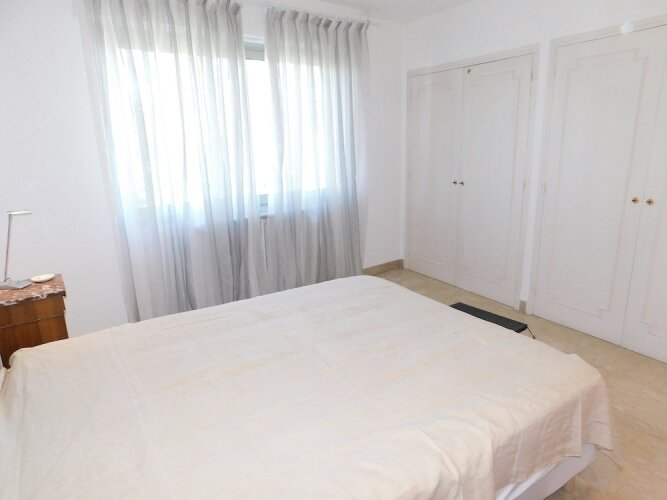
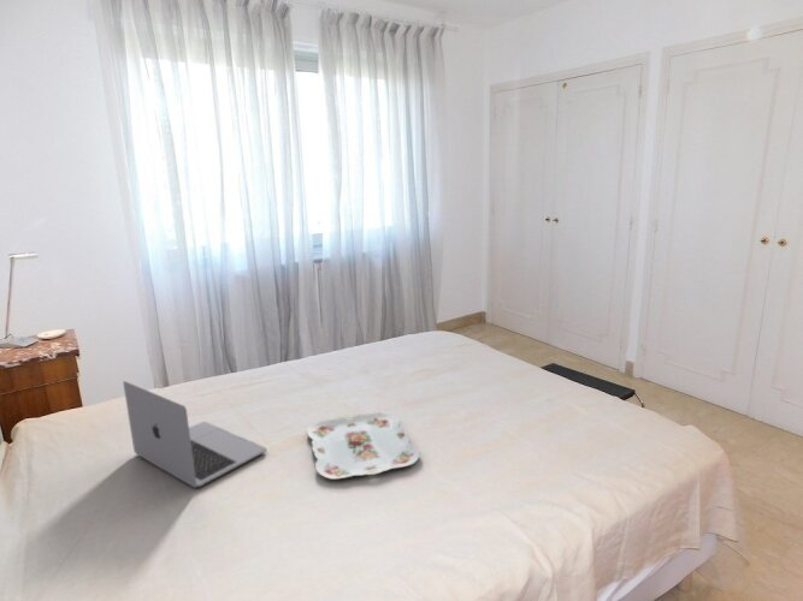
+ laptop [122,380,267,489]
+ serving tray [306,412,420,481]
